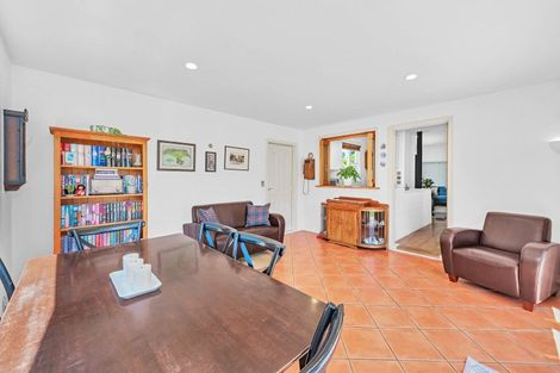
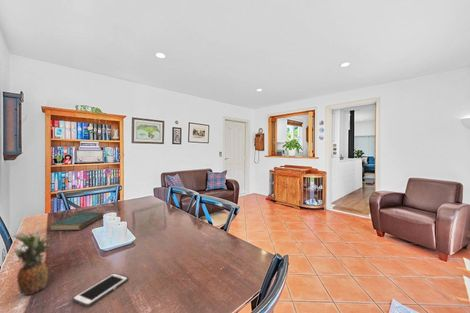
+ fruit [9,228,59,296]
+ cell phone [72,272,129,308]
+ book [48,211,104,231]
